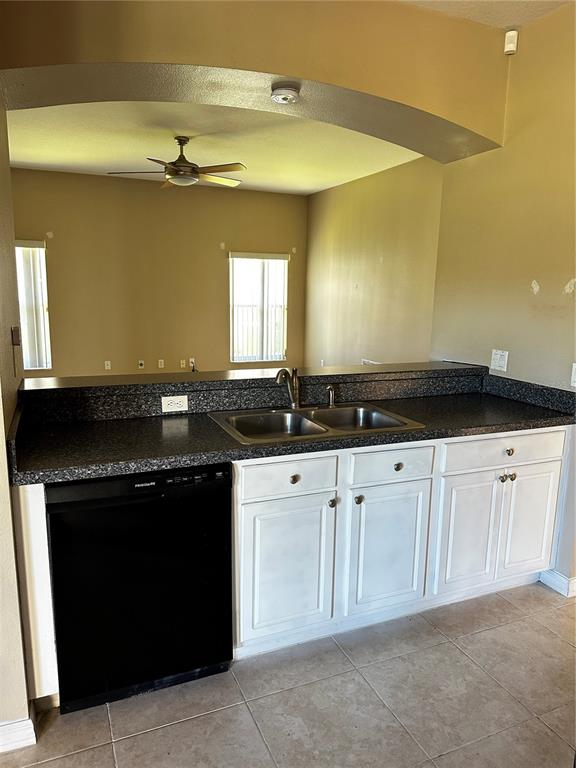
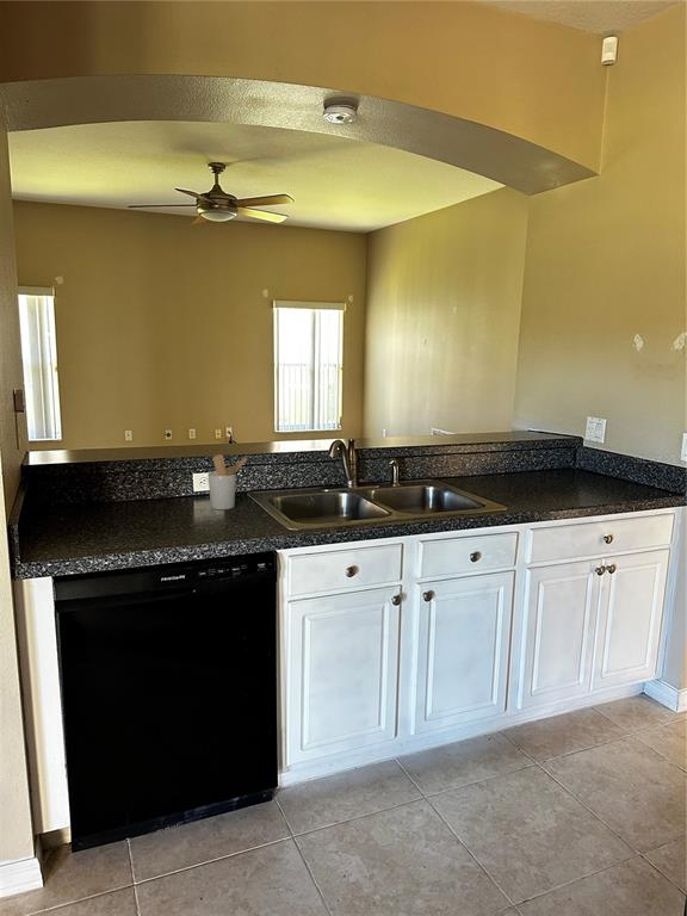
+ utensil holder [208,453,248,510]
